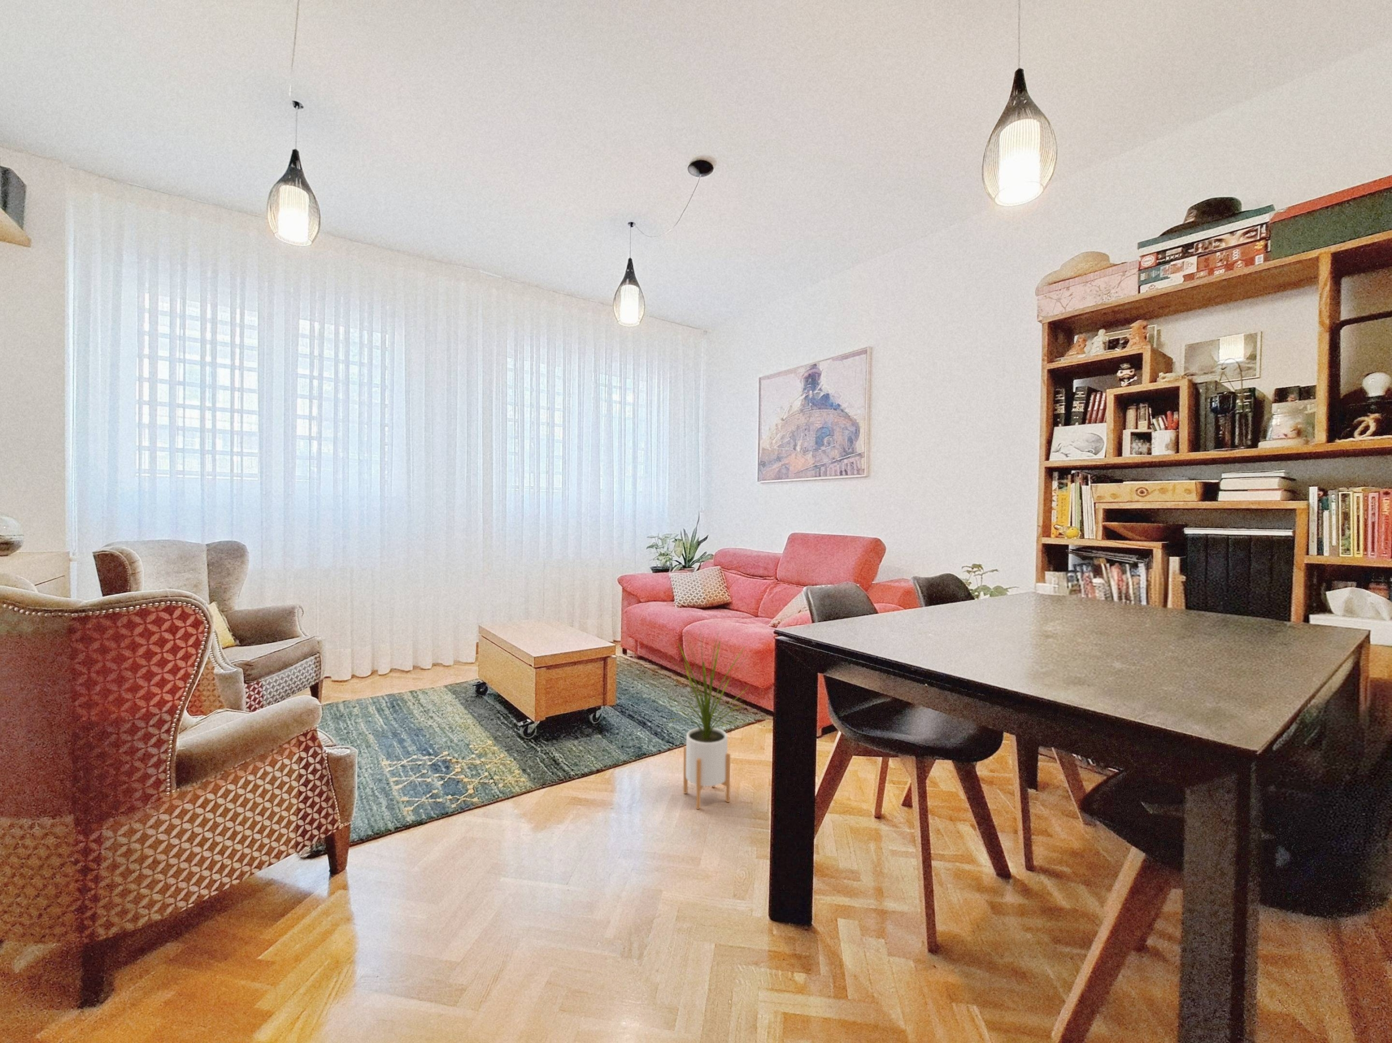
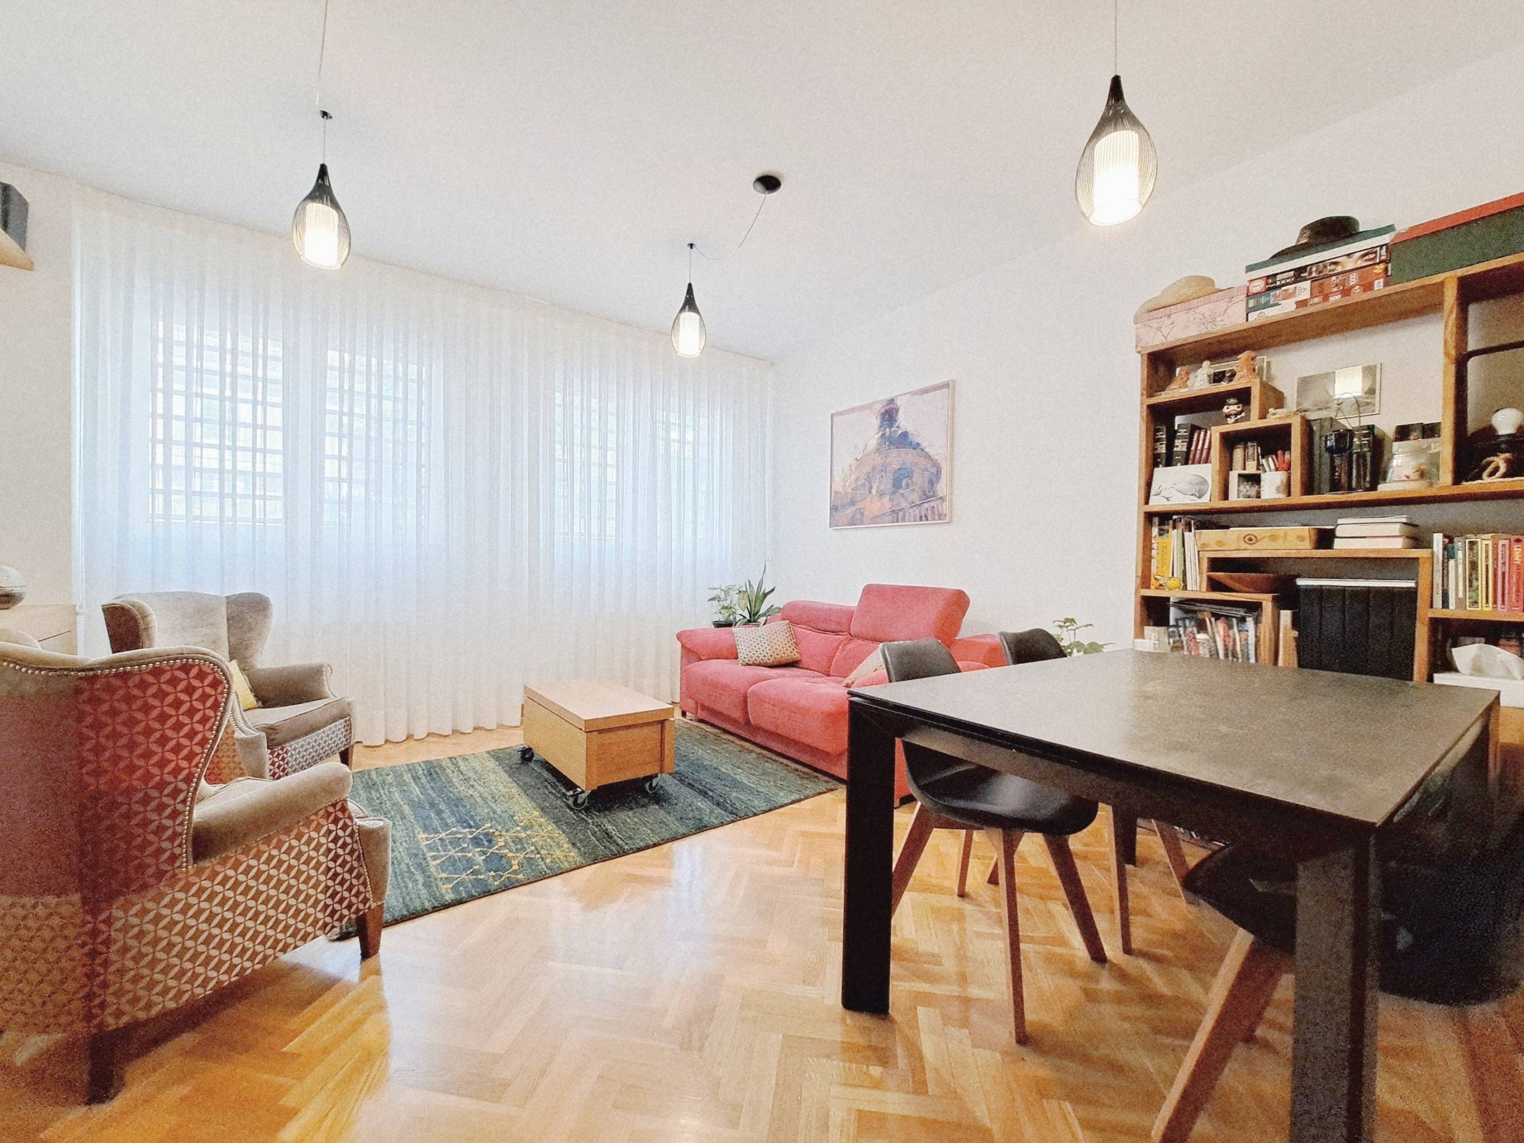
- house plant [664,629,751,810]
